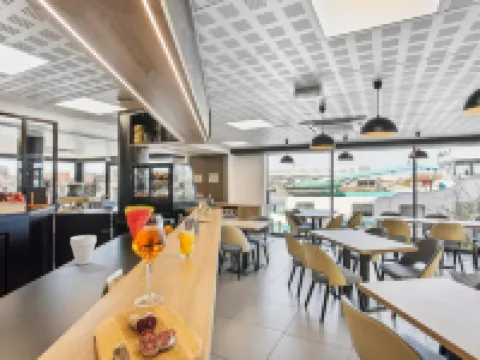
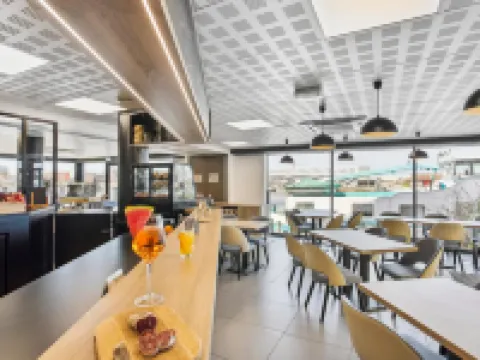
- cup [69,234,98,266]
